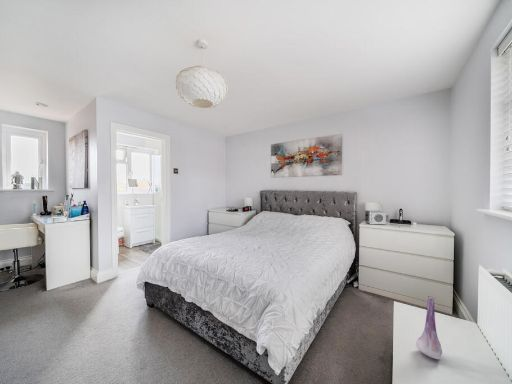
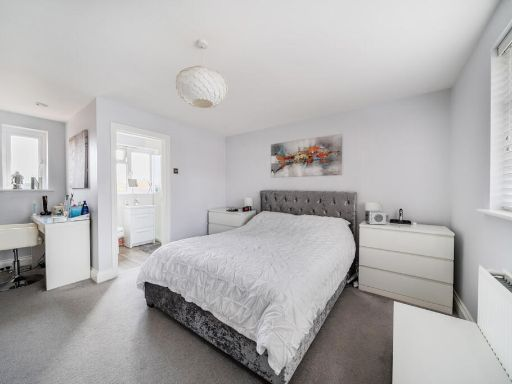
- vase [415,295,443,361]
